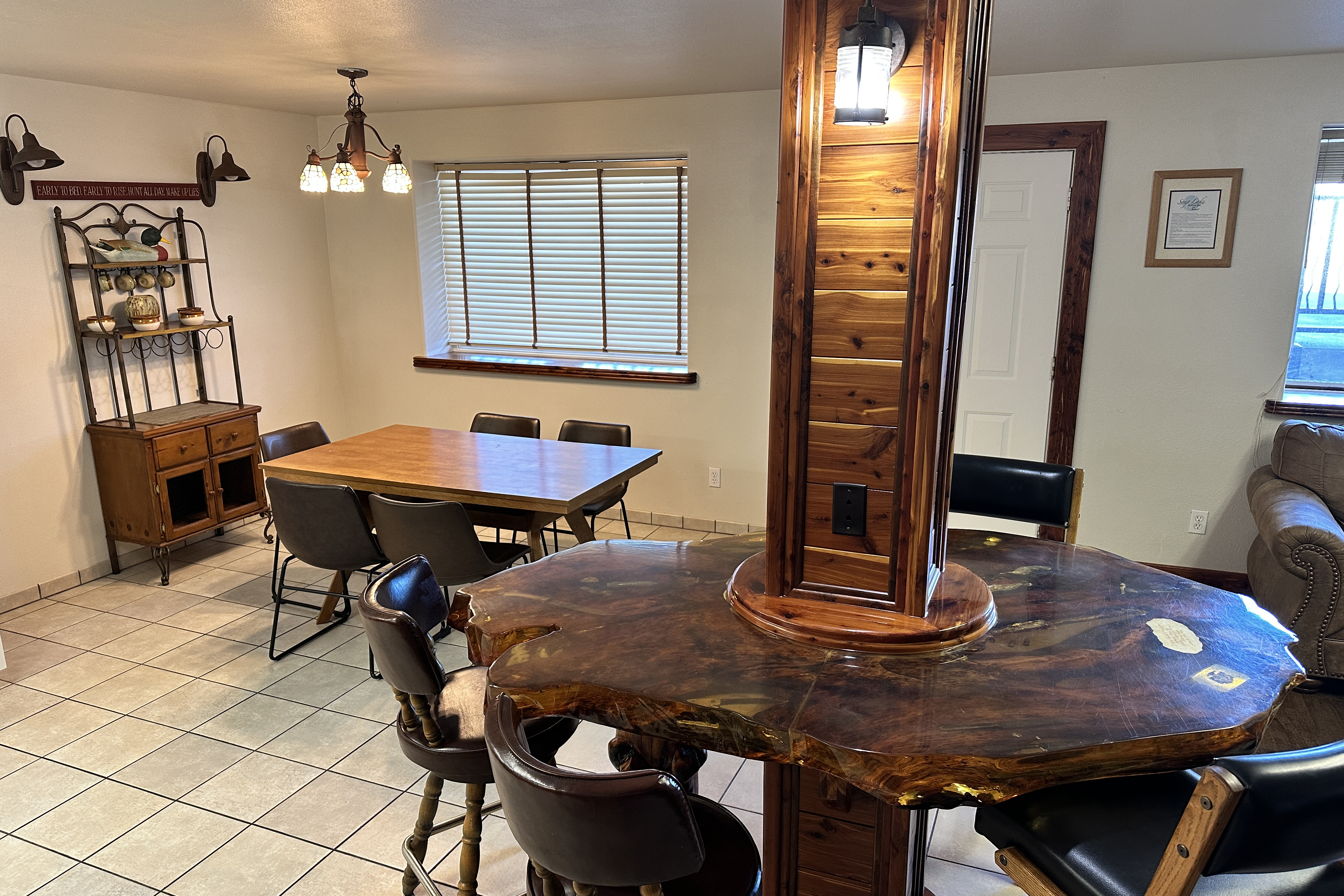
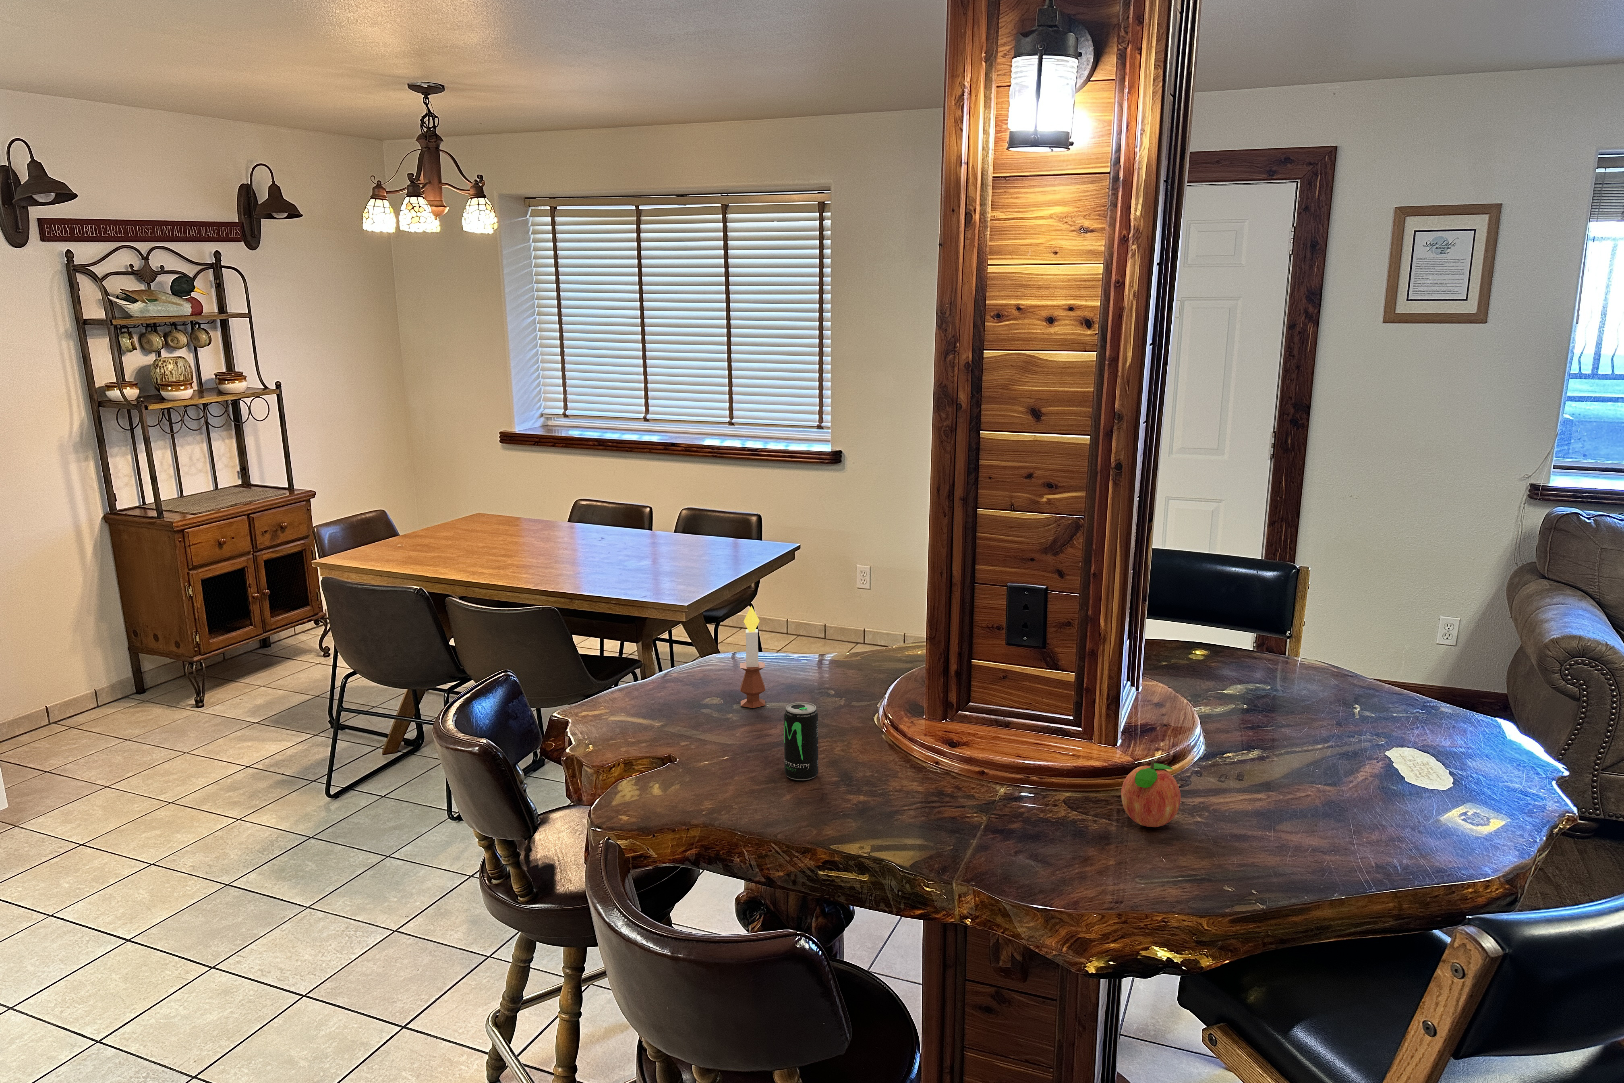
+ beverage can [783,702,819,781]
+ candle [740,606,766,708]
+ fruit [1120,760,1181,828]
